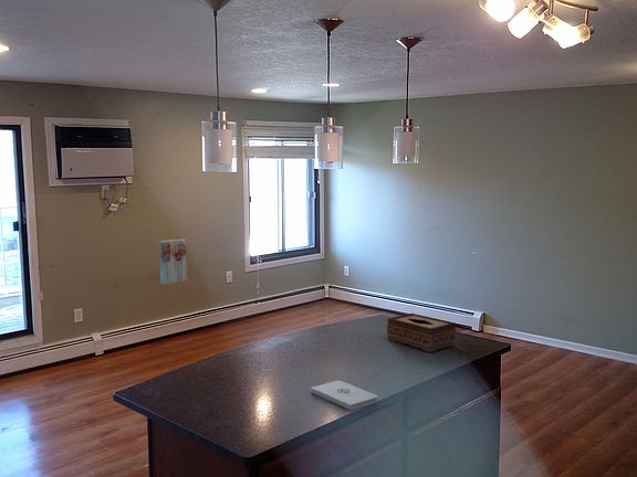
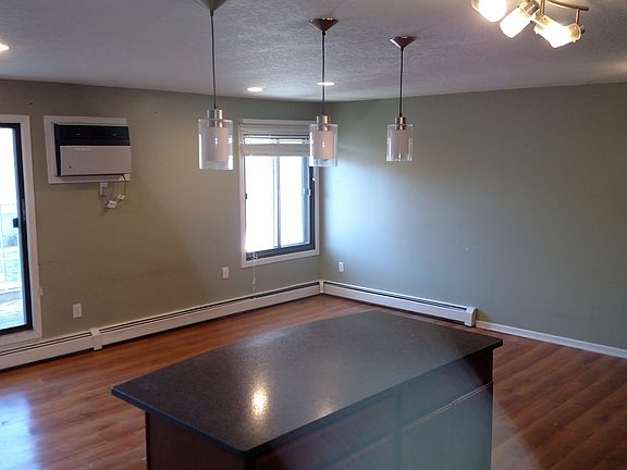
- tissue box [386,312,457,353]
- notepad [310,380,378,411]
- wall art [158,239,188,285]
